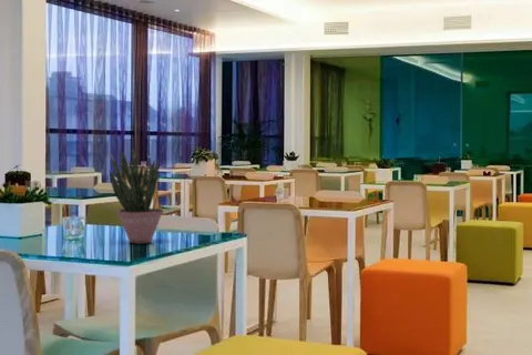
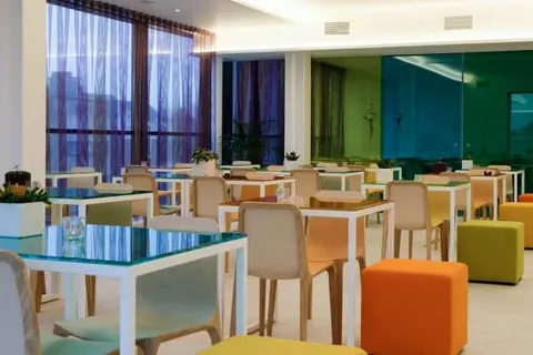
- potted plant [109,146,164,244]
